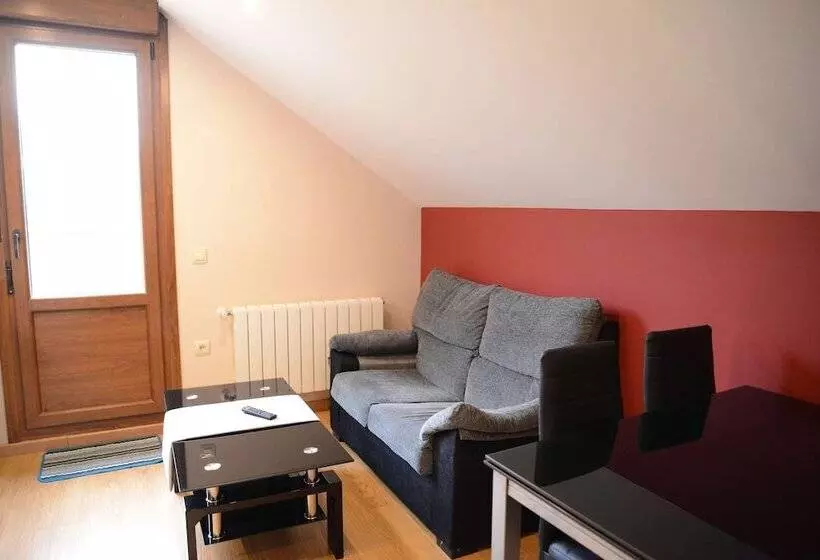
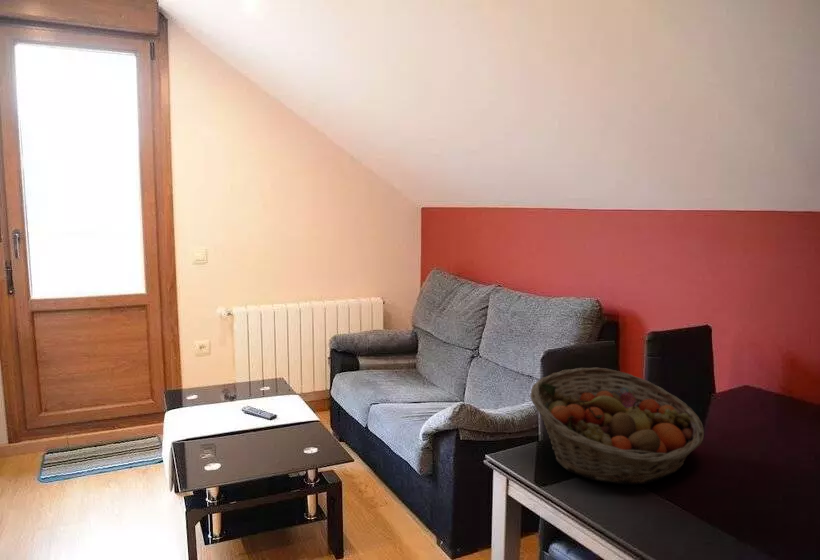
+ fruit basket [529,367,705,486]
